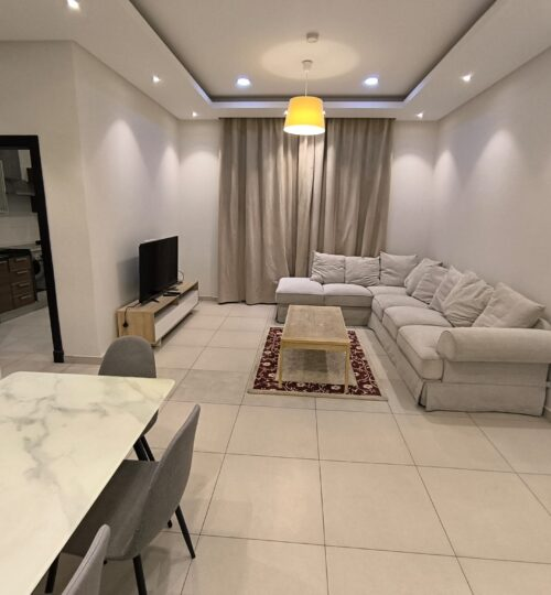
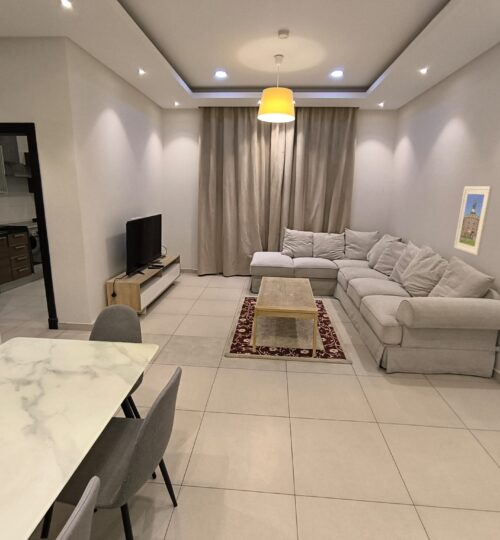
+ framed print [453,186,494,256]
